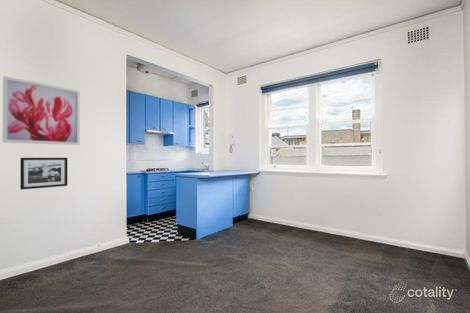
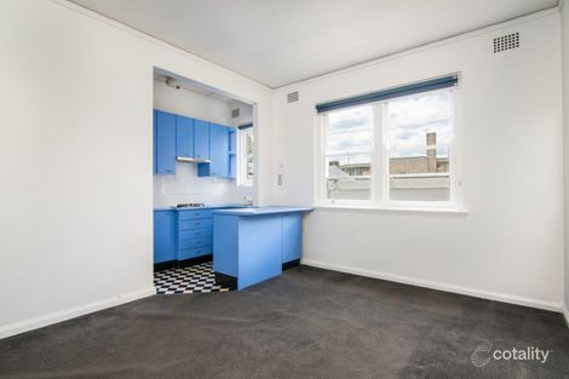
- wall art [2,75,81,146]
- picture frame [19,157,68,190]
